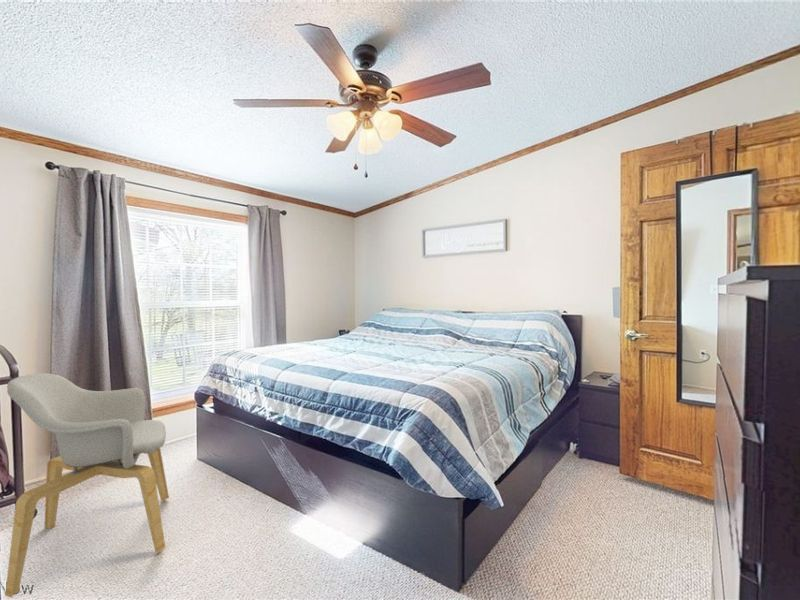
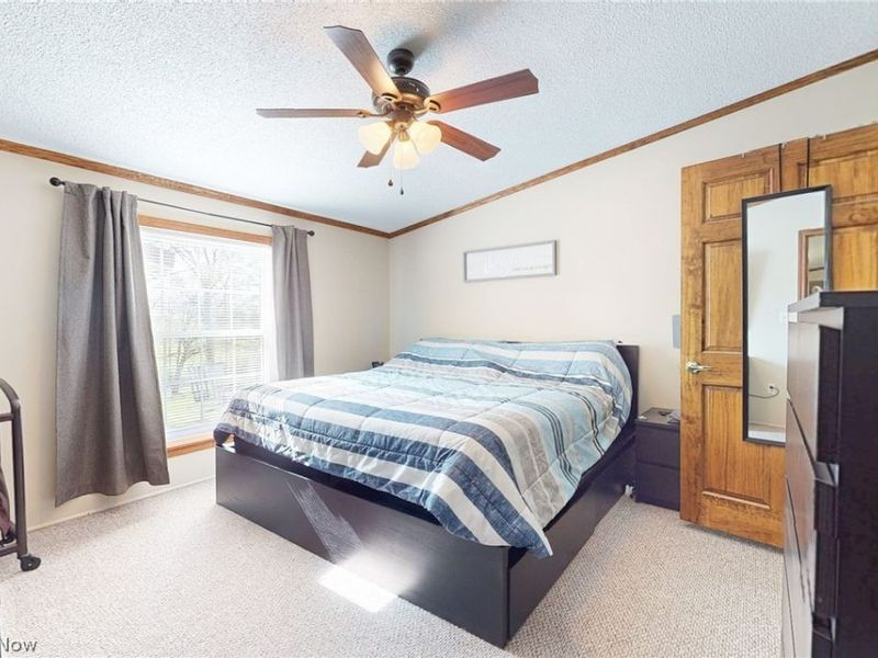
- armchair [4,372,170,598]
